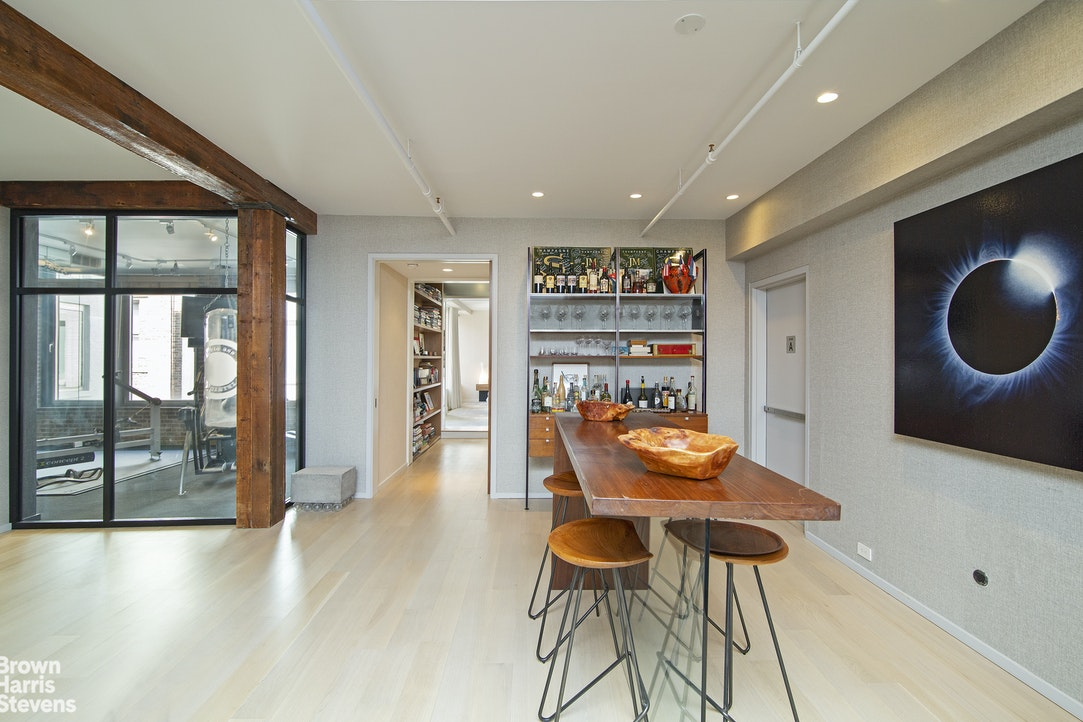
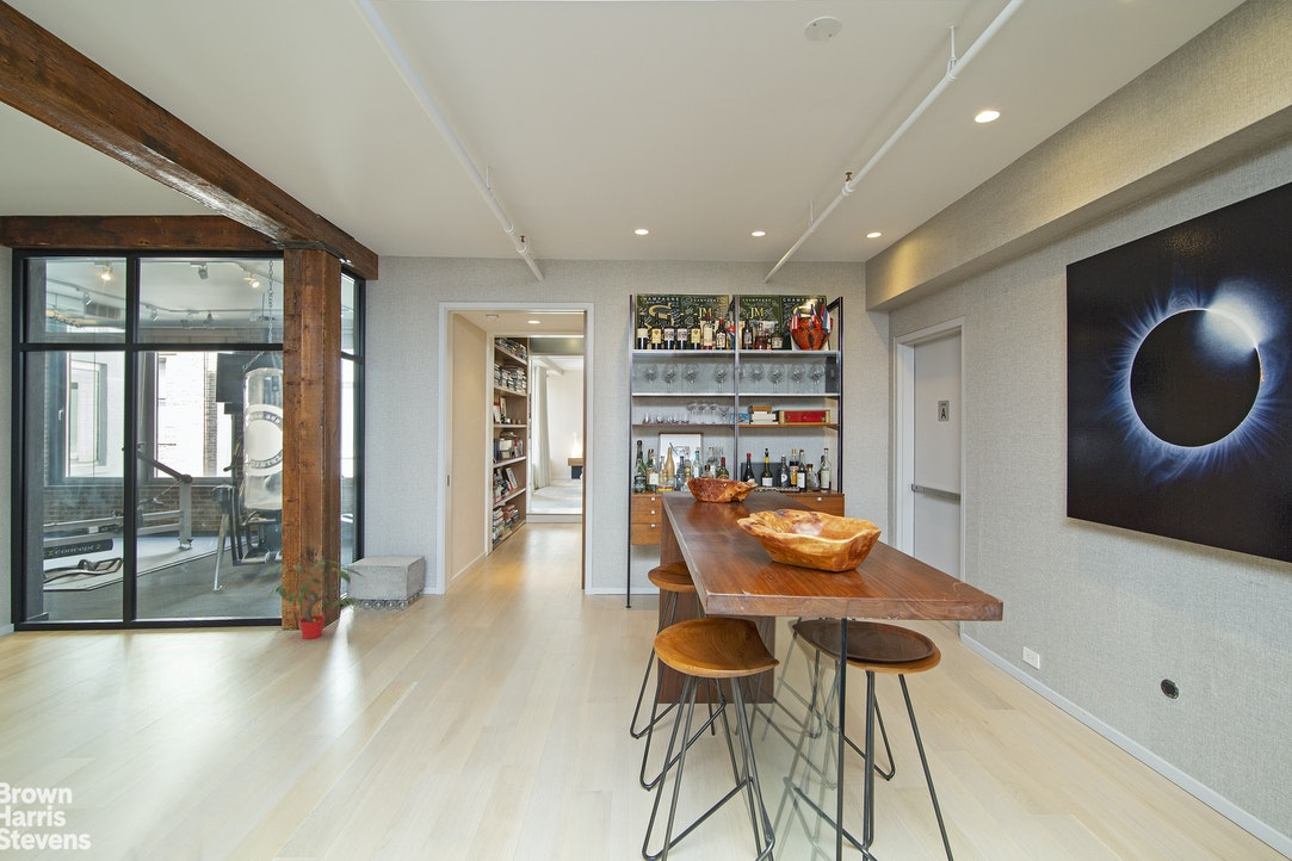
+ potted plant [264,559,365,640]
